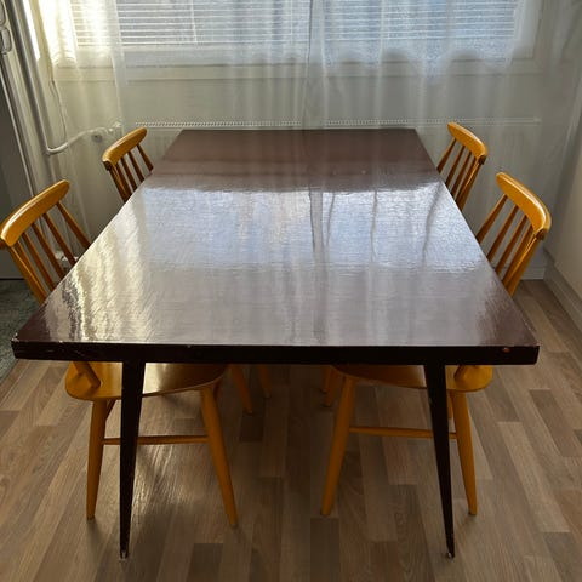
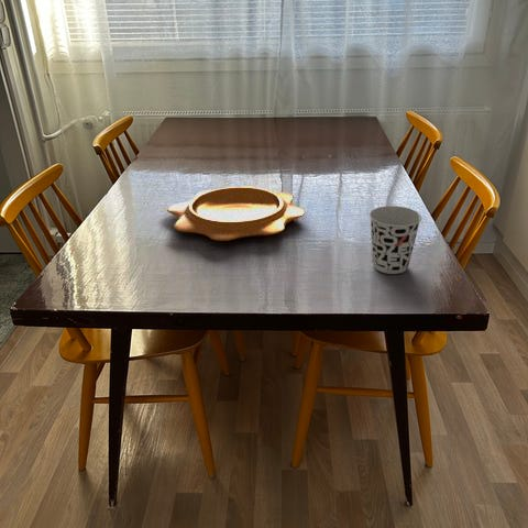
+ decorative bowl [166,186,306,242]
+ cup [369,205,422,275]
